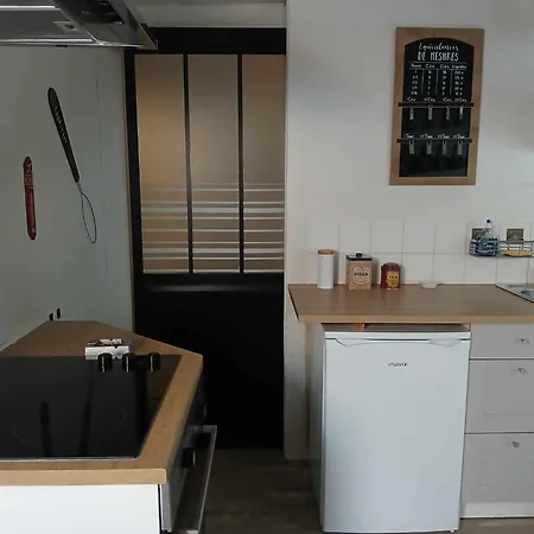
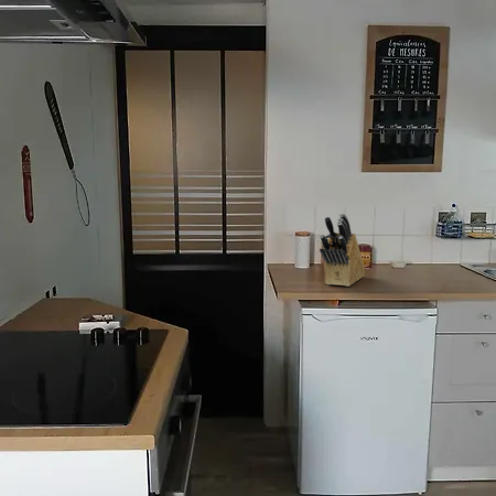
+ knife block [319,213,366,288]
